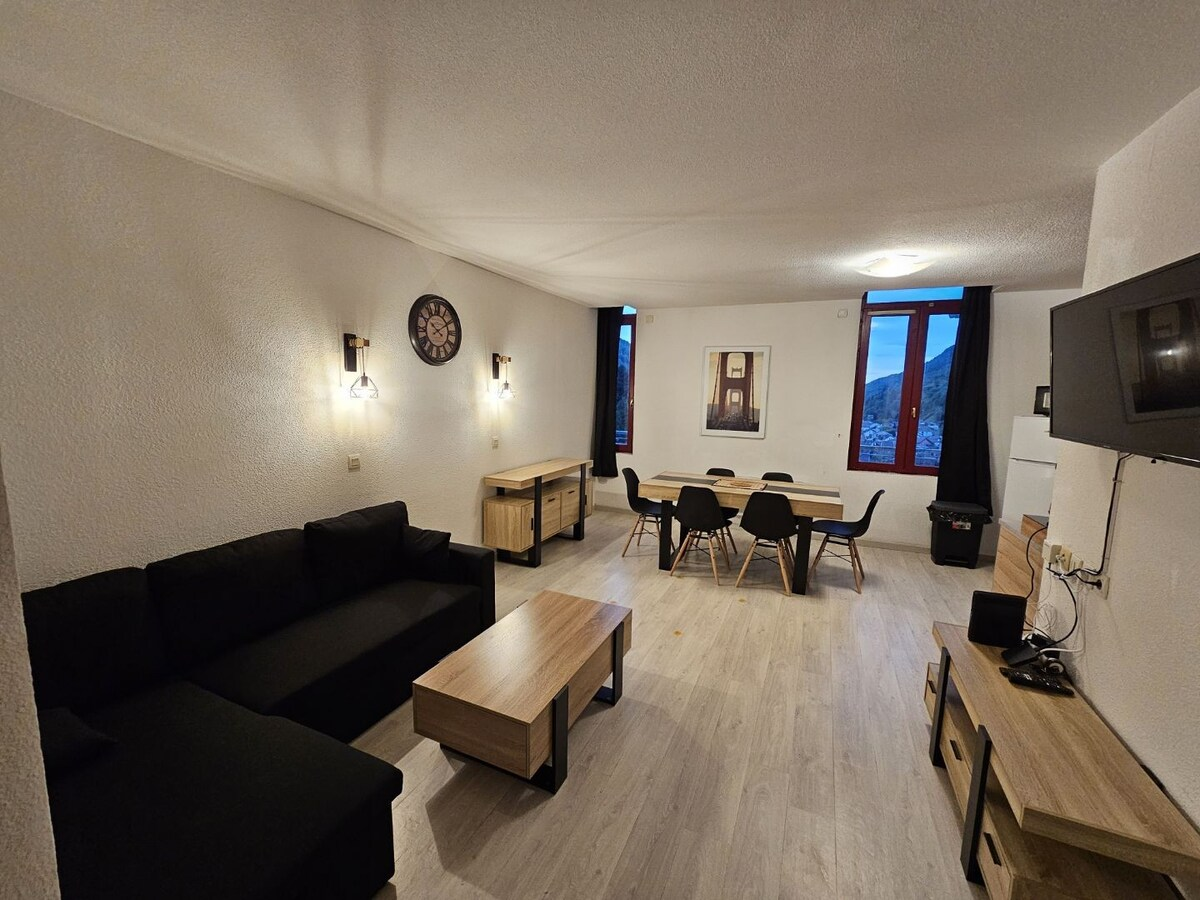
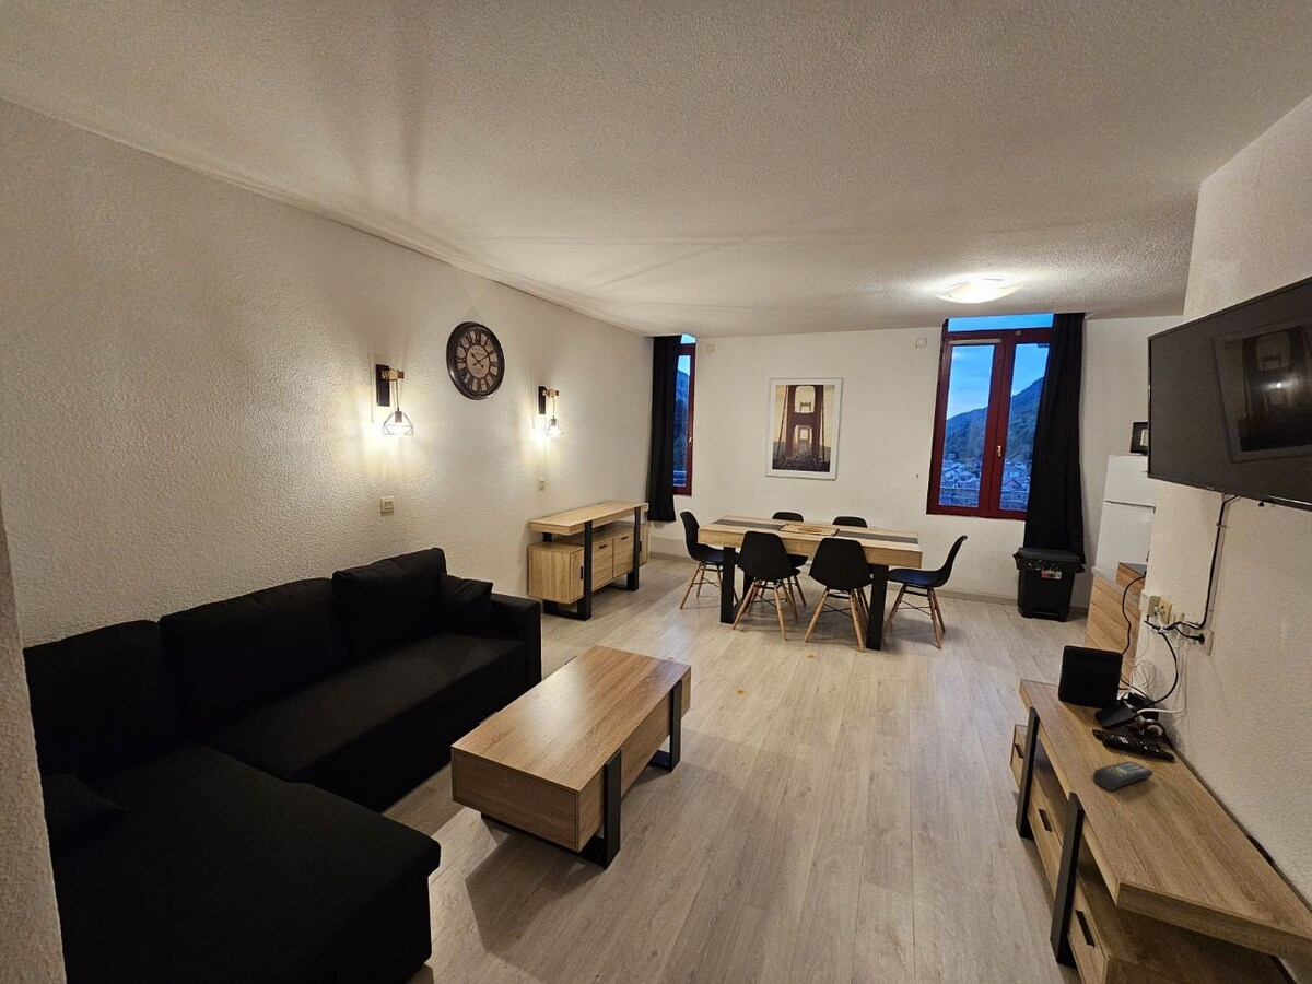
+ remote control [1092,760,1155,793]
